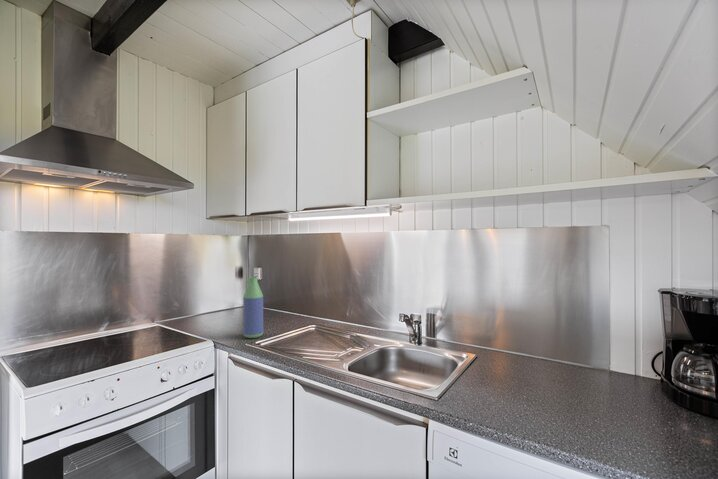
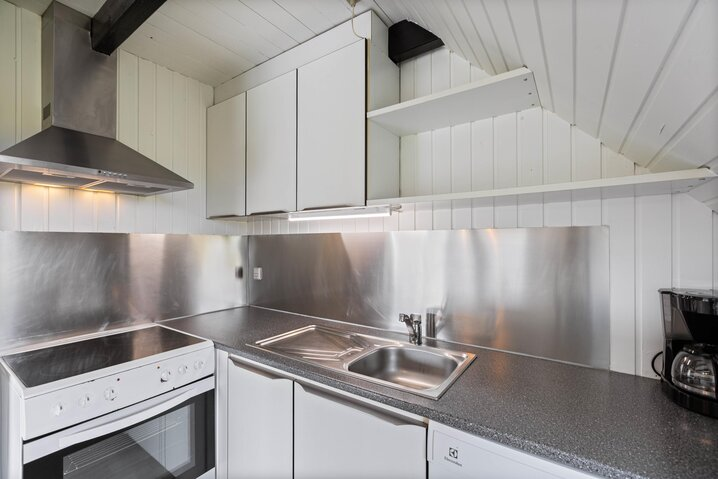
- bottle [242,276,264,339]
